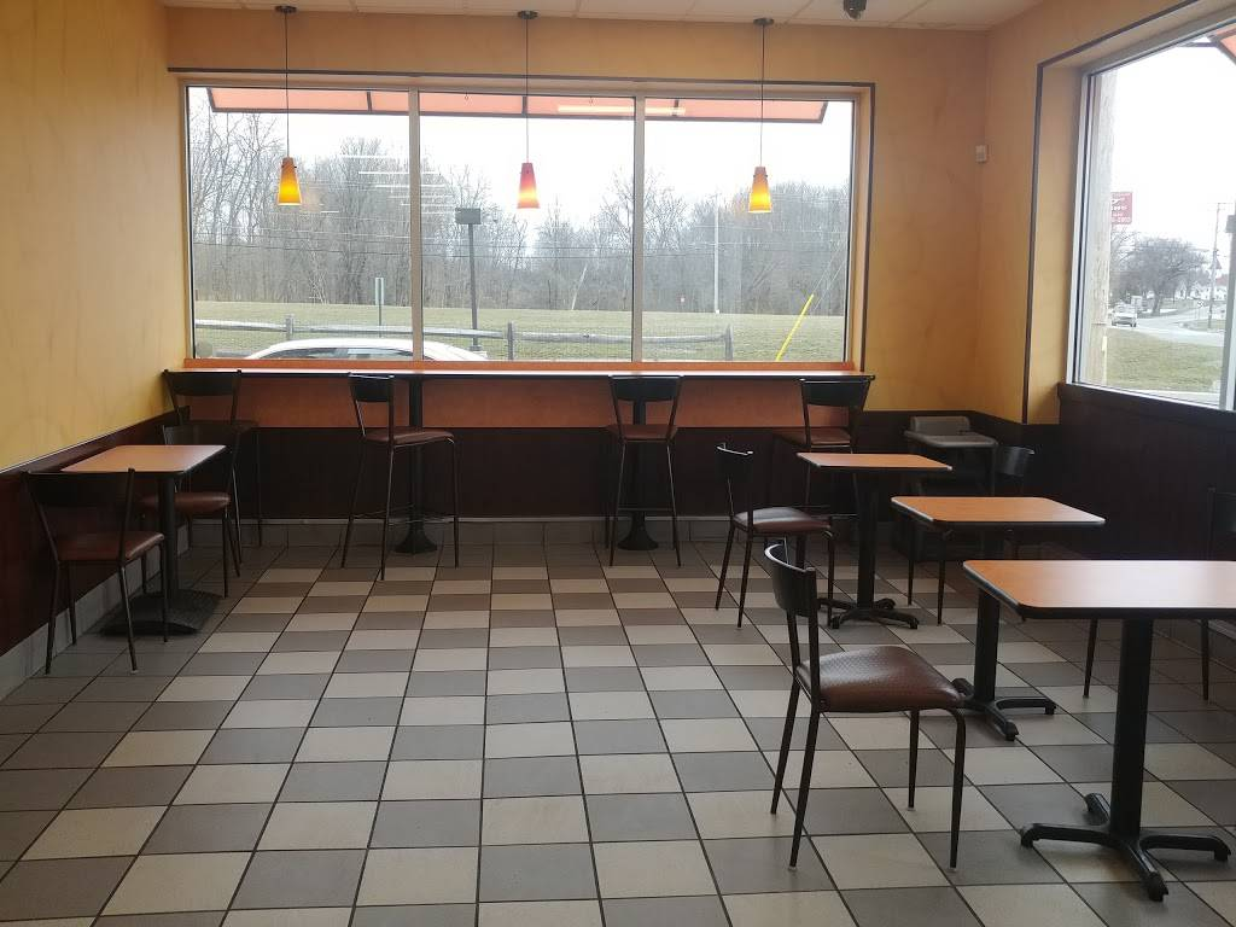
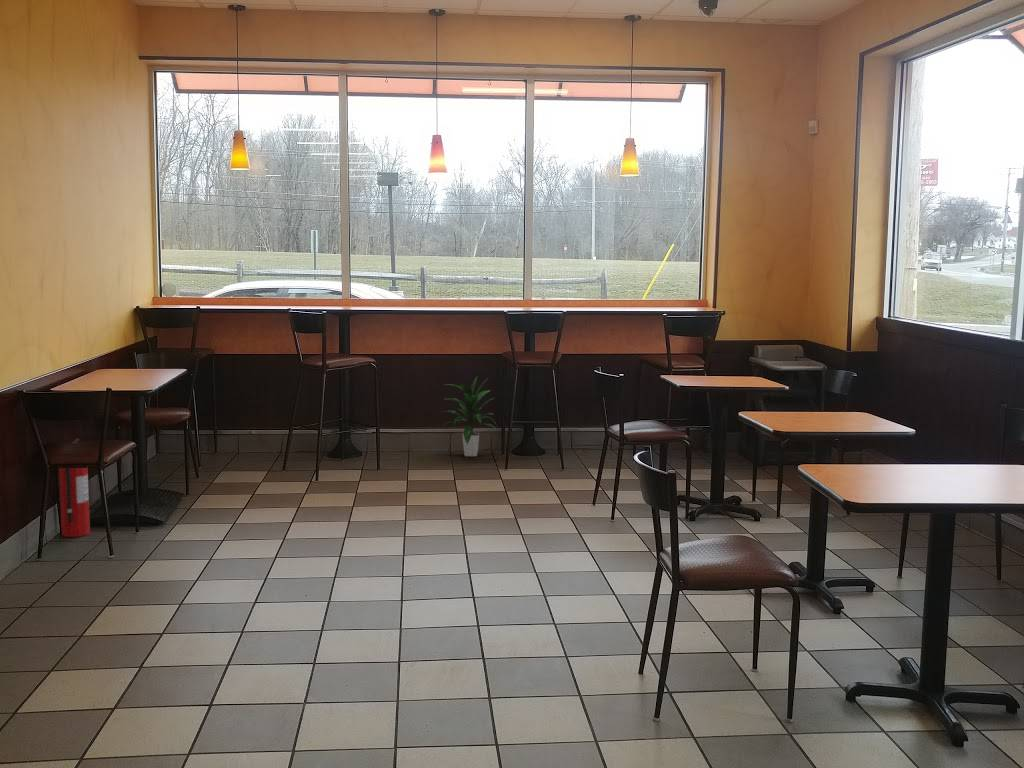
+ fire extinguisher [58,437,91,538]
+ indoor plant [442,376,499,457]
